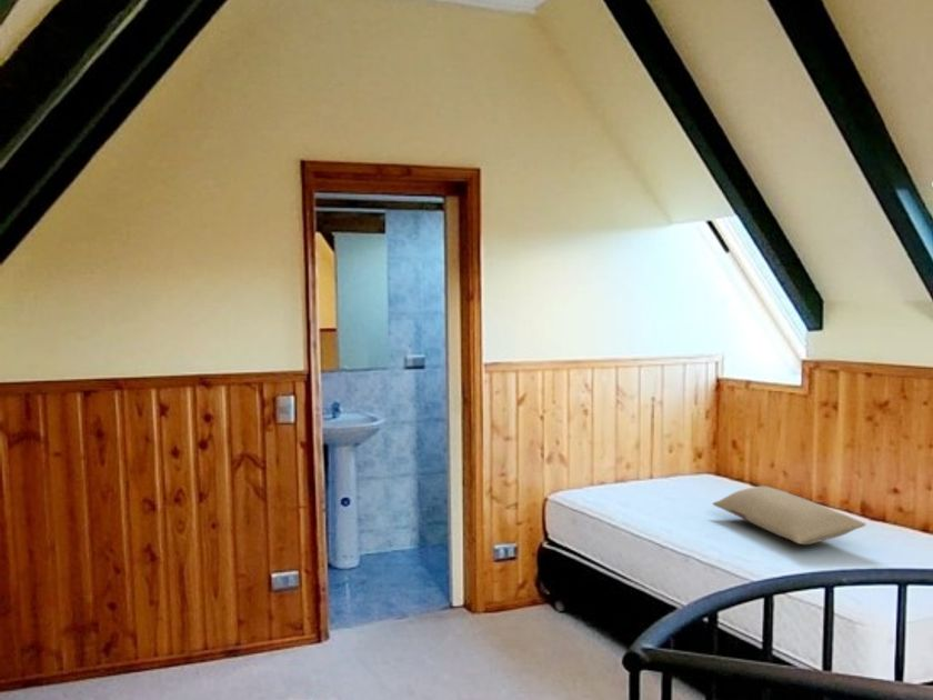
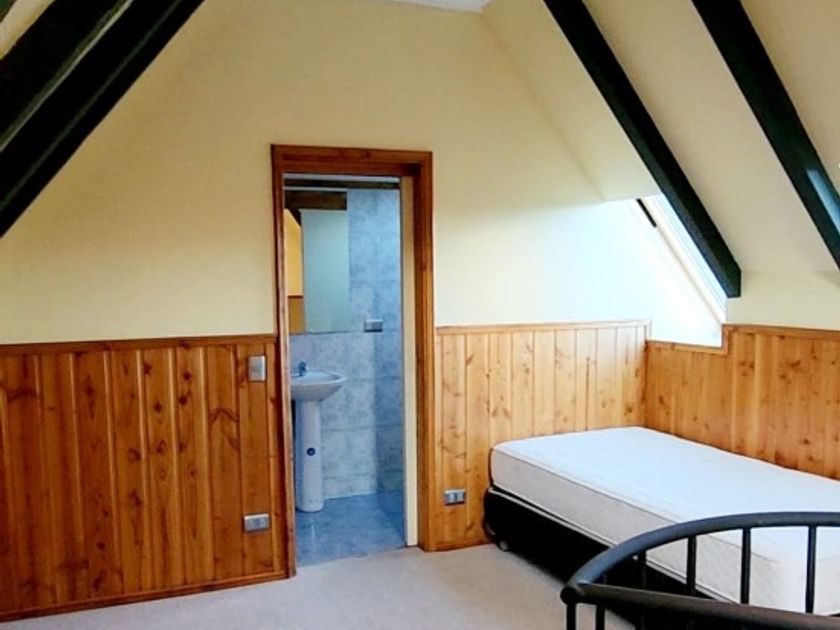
- pillow [711,484,867,546]
